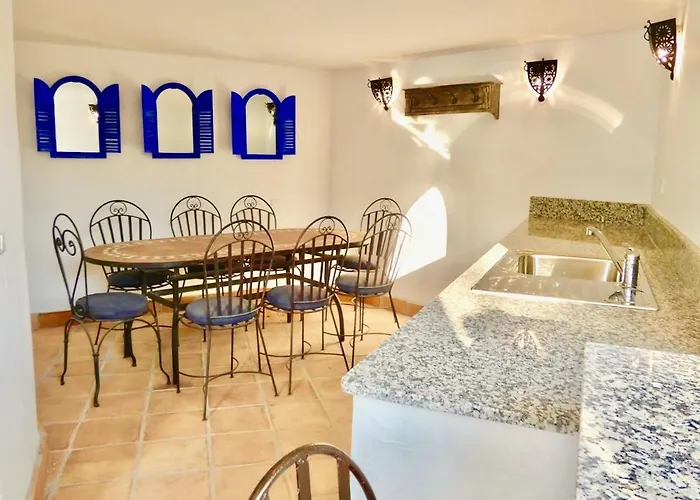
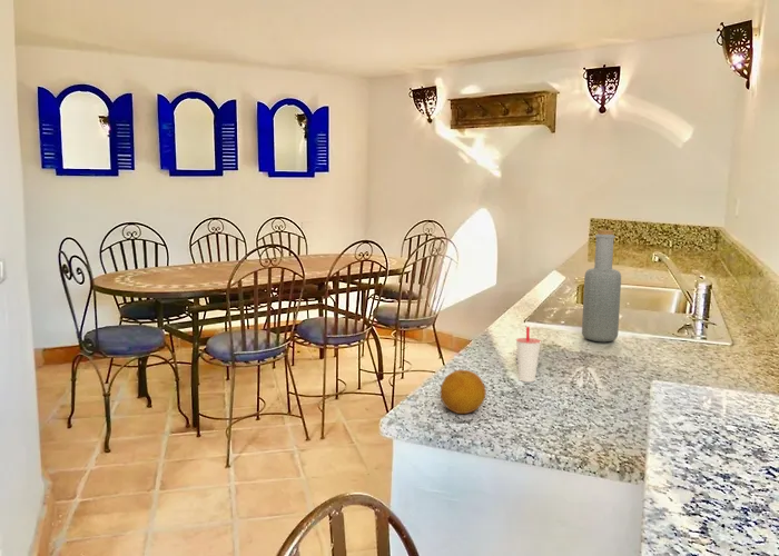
+ fruit [440,369,487,415]
+ cup [515,326,542,384]
+ bottle [581,229,622,342]
